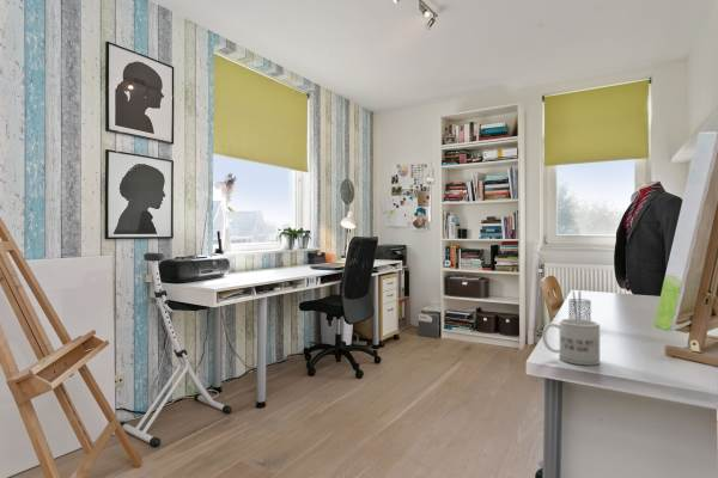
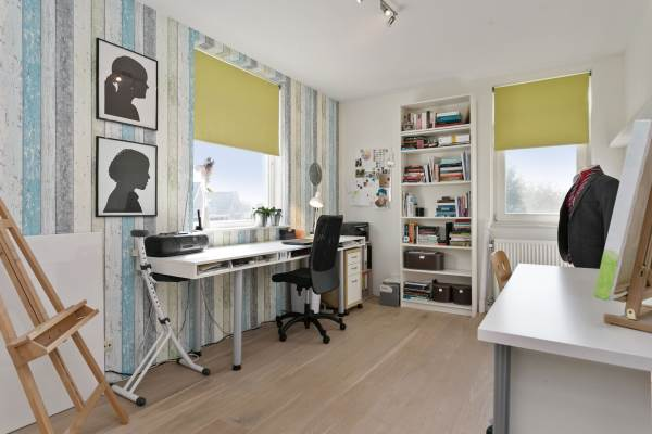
- mug [541,318,601,366]
- pencil holder [567,289,592,320]
